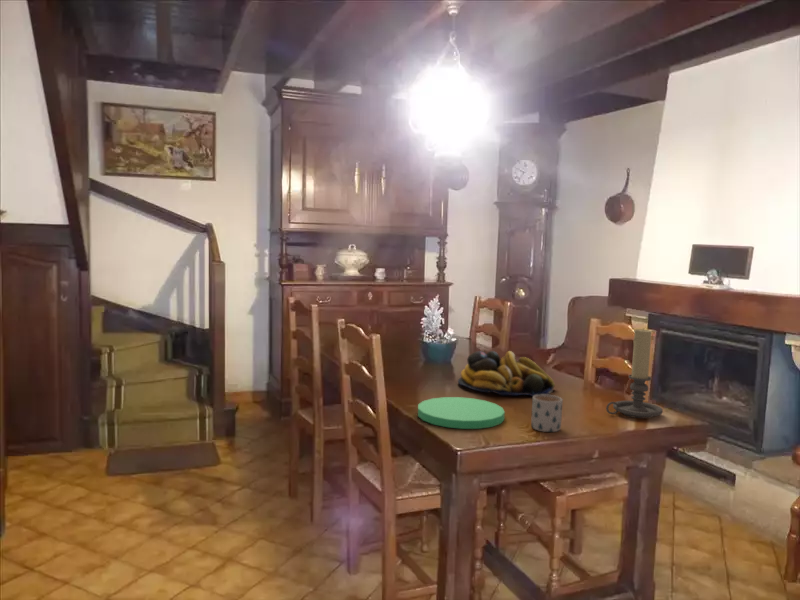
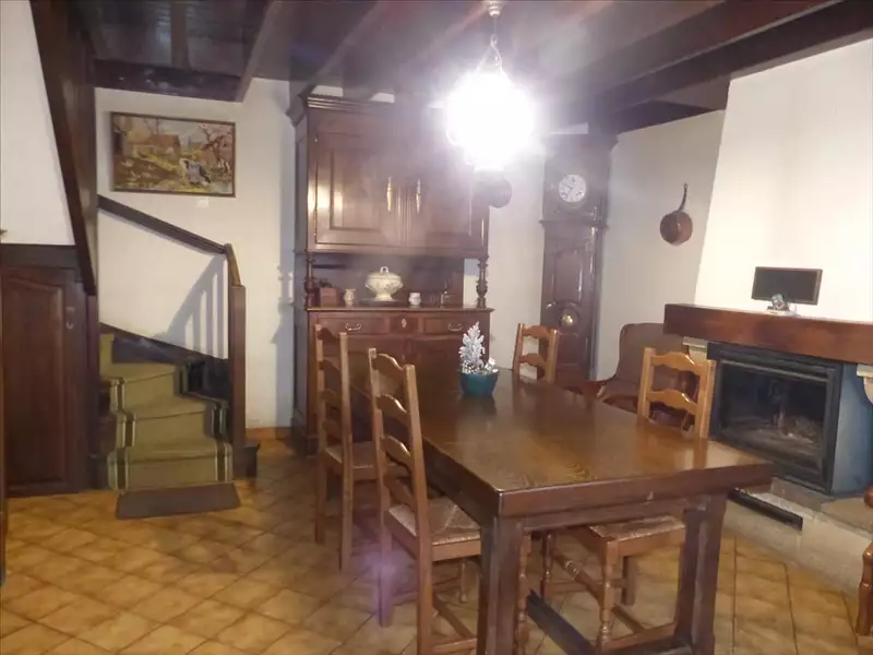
- mug [530,394,564,433]
- candle holder [605,327,664,419]
- fruit bowl [457,350,556,397]
- plate [417,396,506,430]
